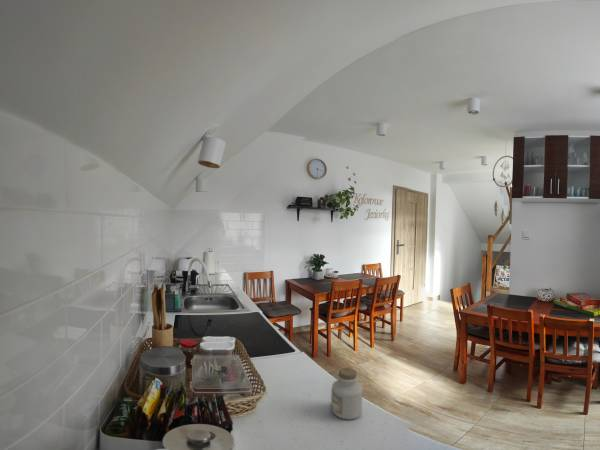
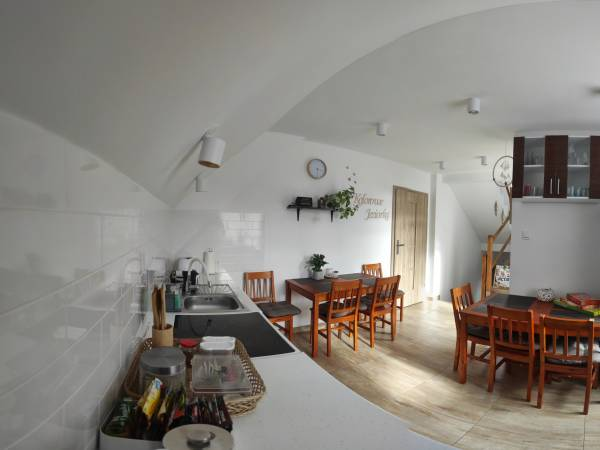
- jar [330,367,364,421]
